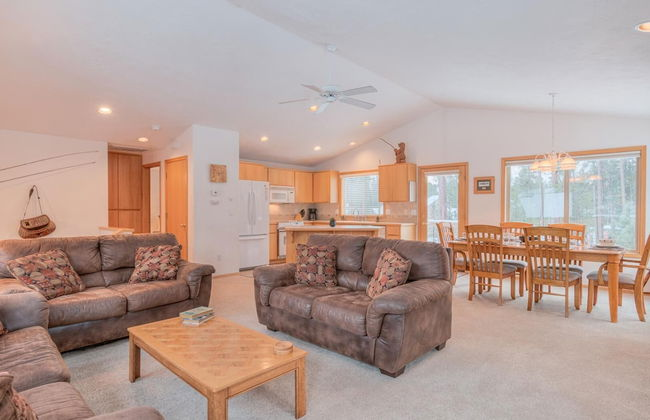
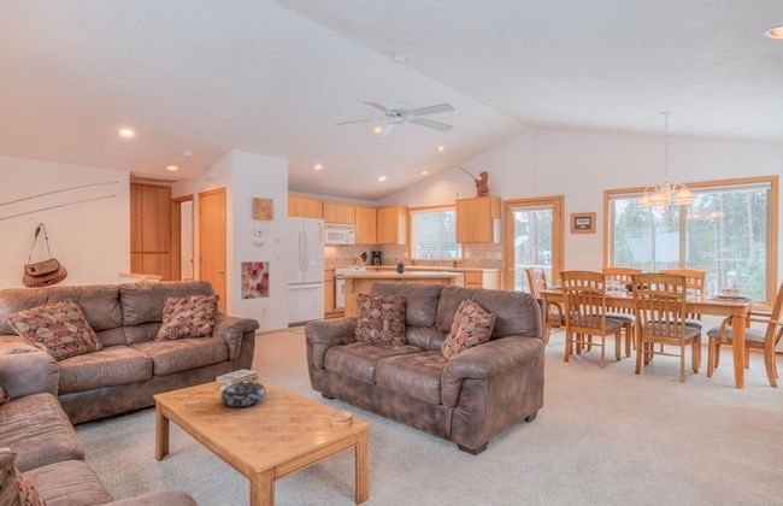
+ decorative bowl [219,381,267,407]
+ wall art [240,260,270,300]
